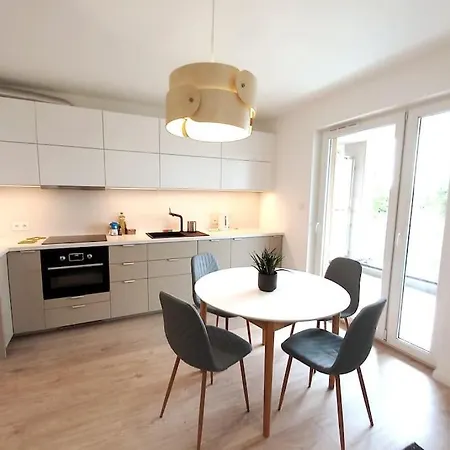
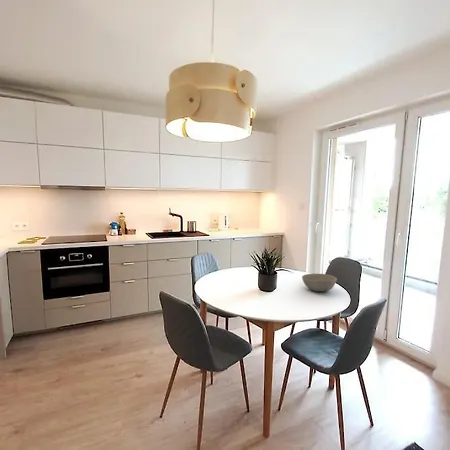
+ bowl [301,273,338,293]
